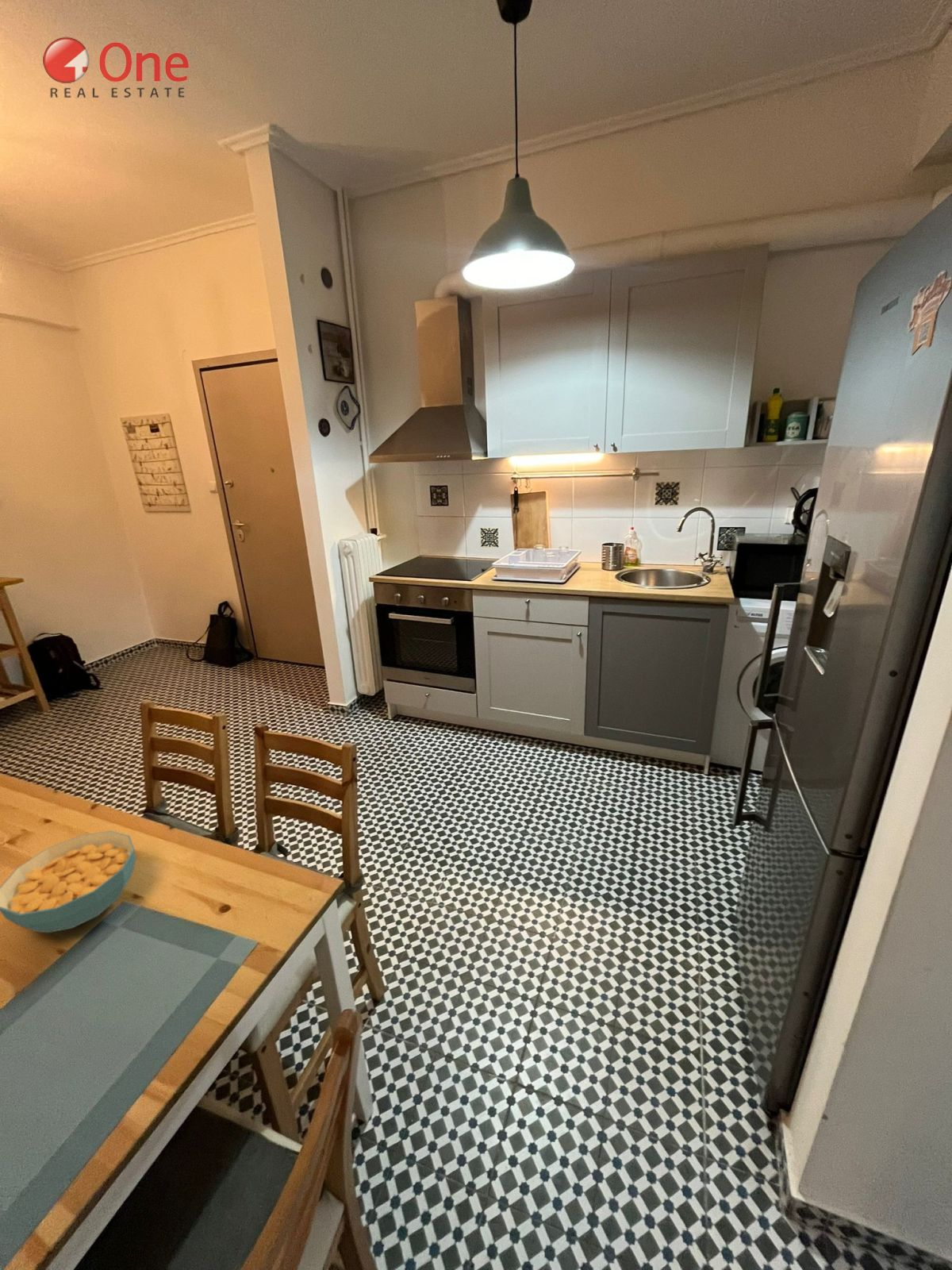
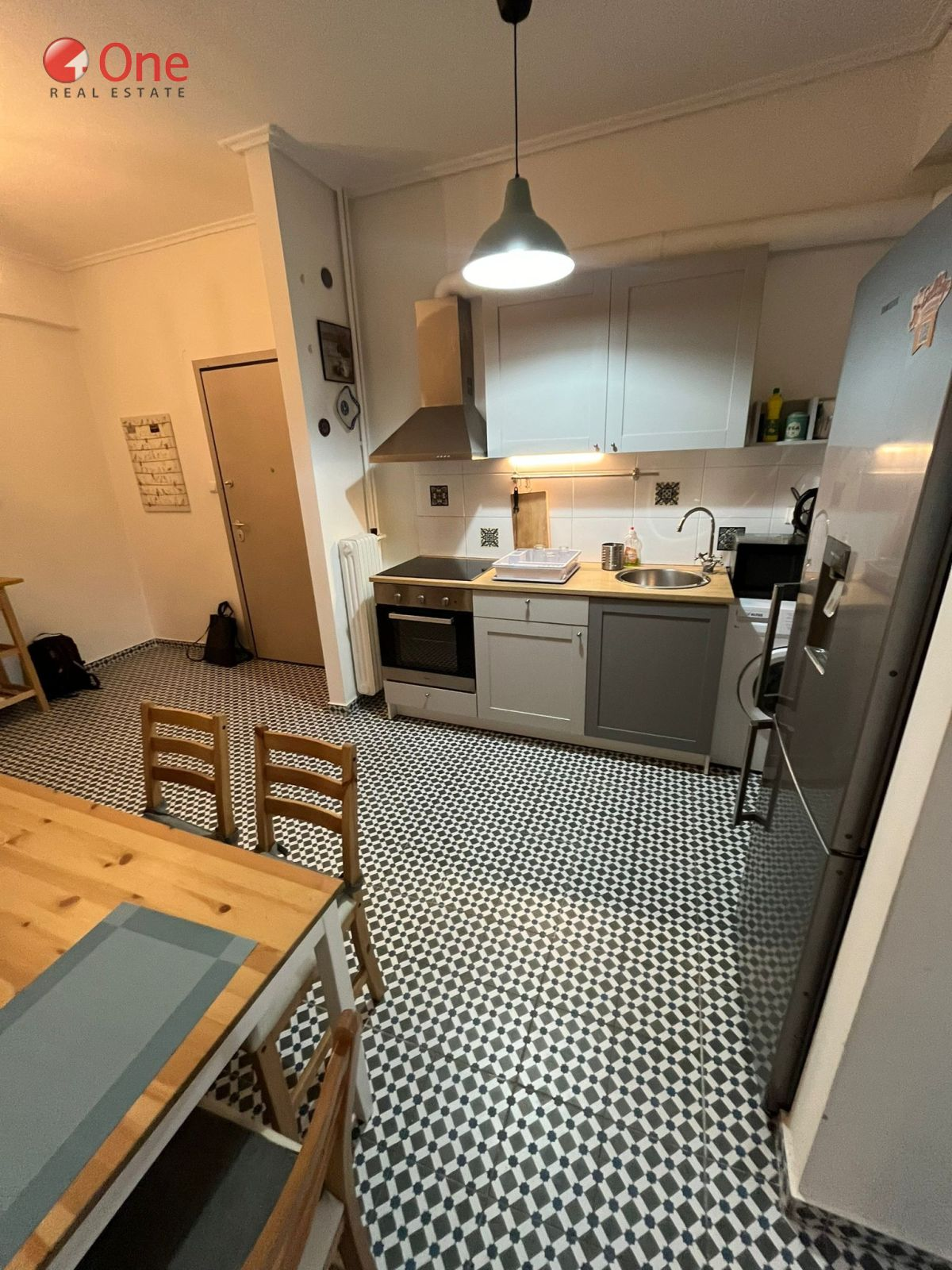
- cereal bowl [0,830,136,933]
